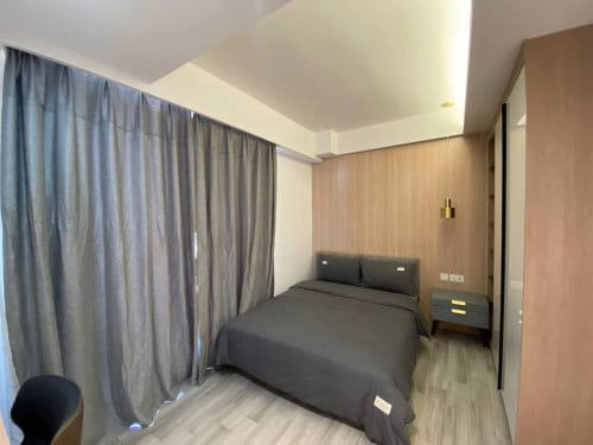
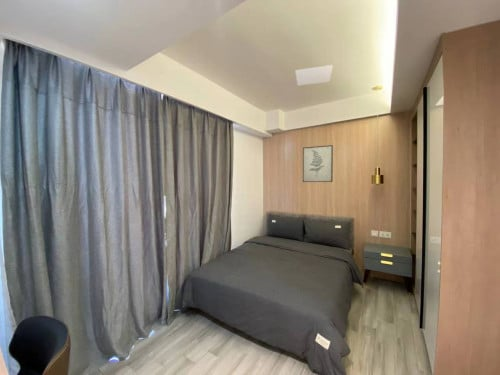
+ ceiling light [294,64,334,86]
+ wall art [302,144,334,183]
